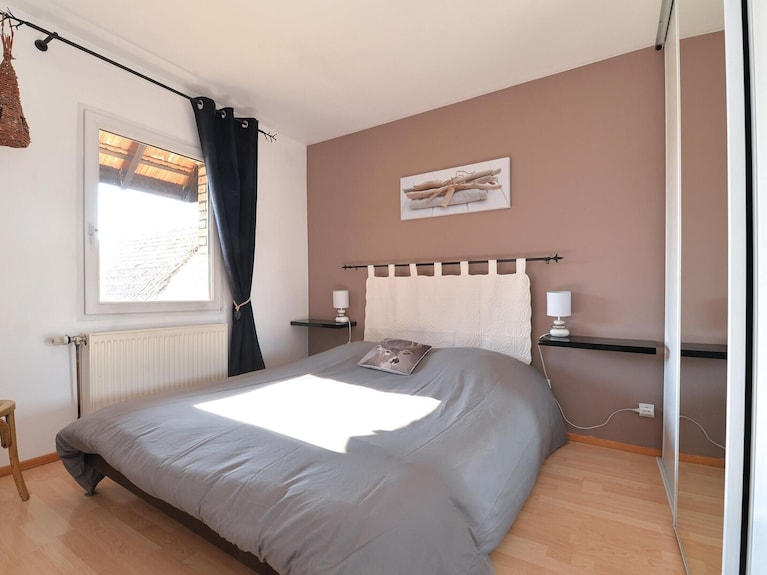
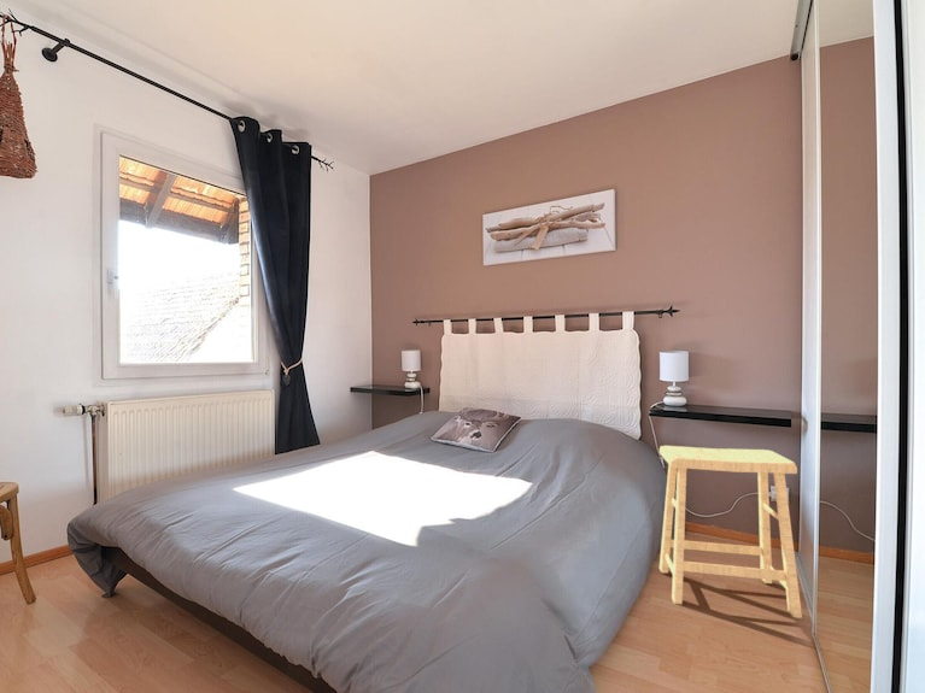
+ stool [658,445,803,619]
